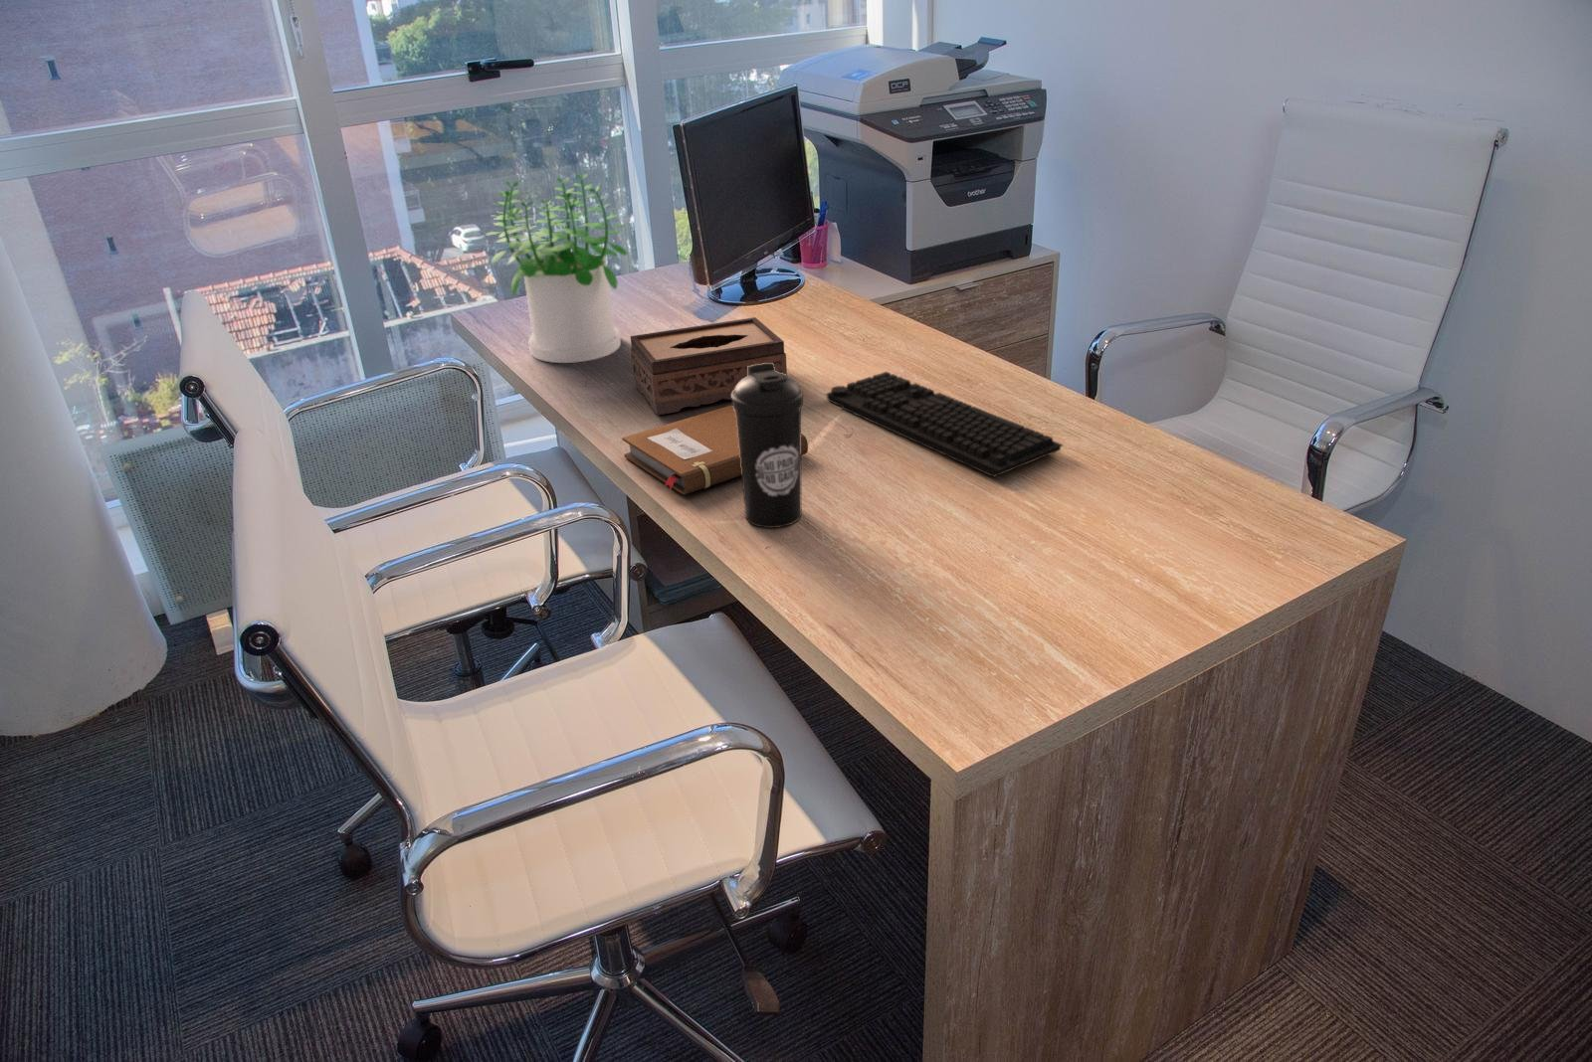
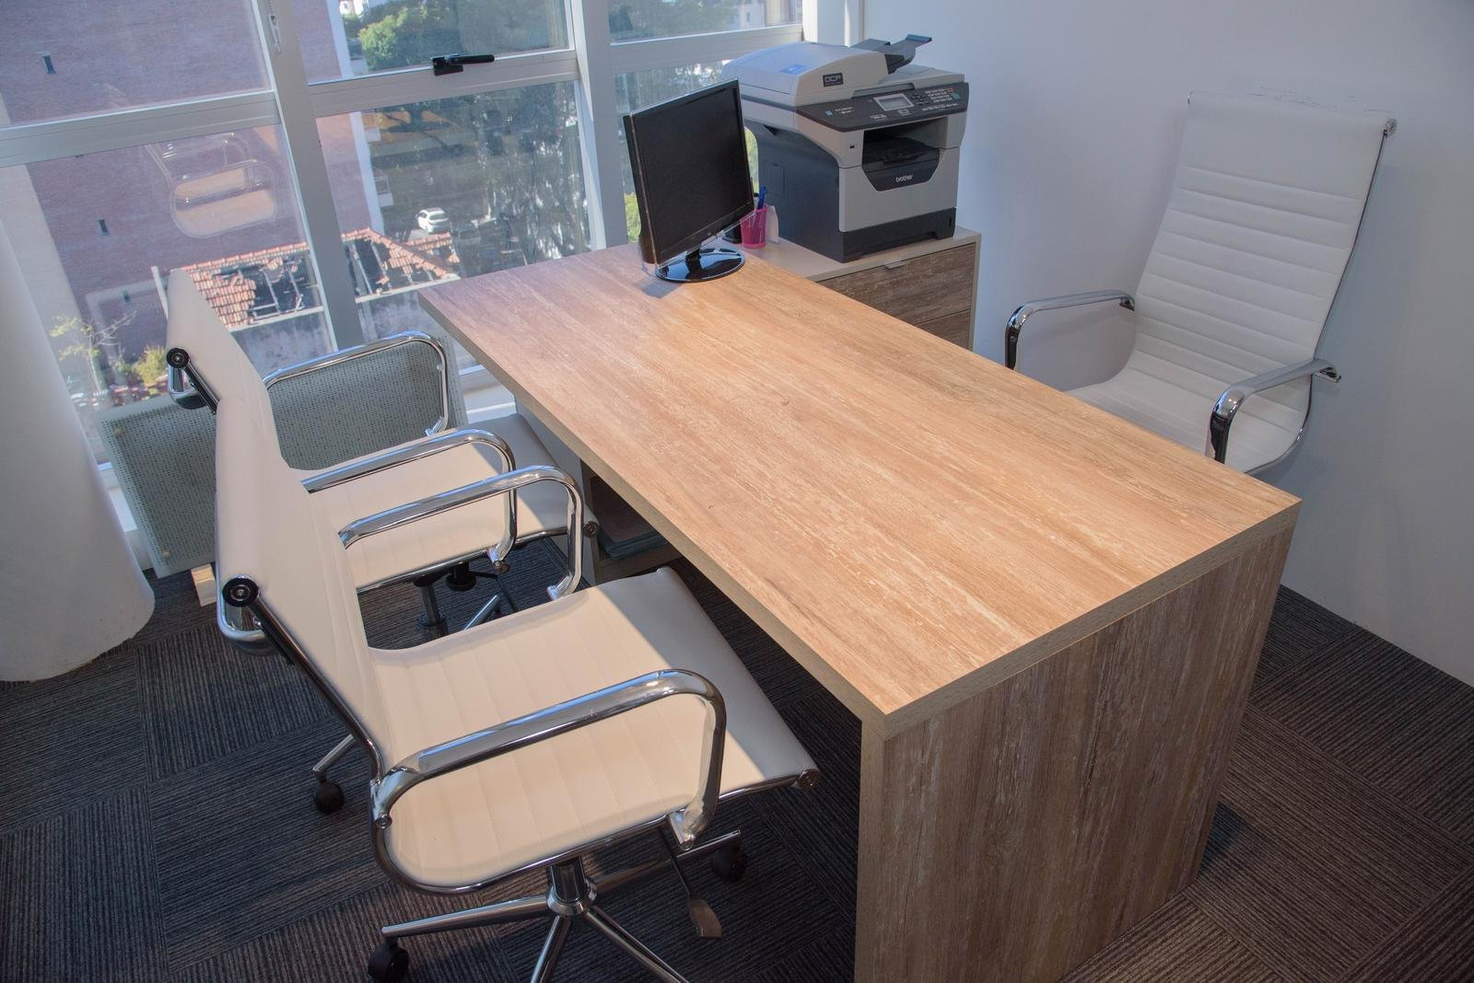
- notebook [621,404,808,495]
- tissue box [629,316,788,416]
- keyboard [825,371,1063,479]
- potted plant [485,173,628,364]
- water bottle [731,363,804,529]
